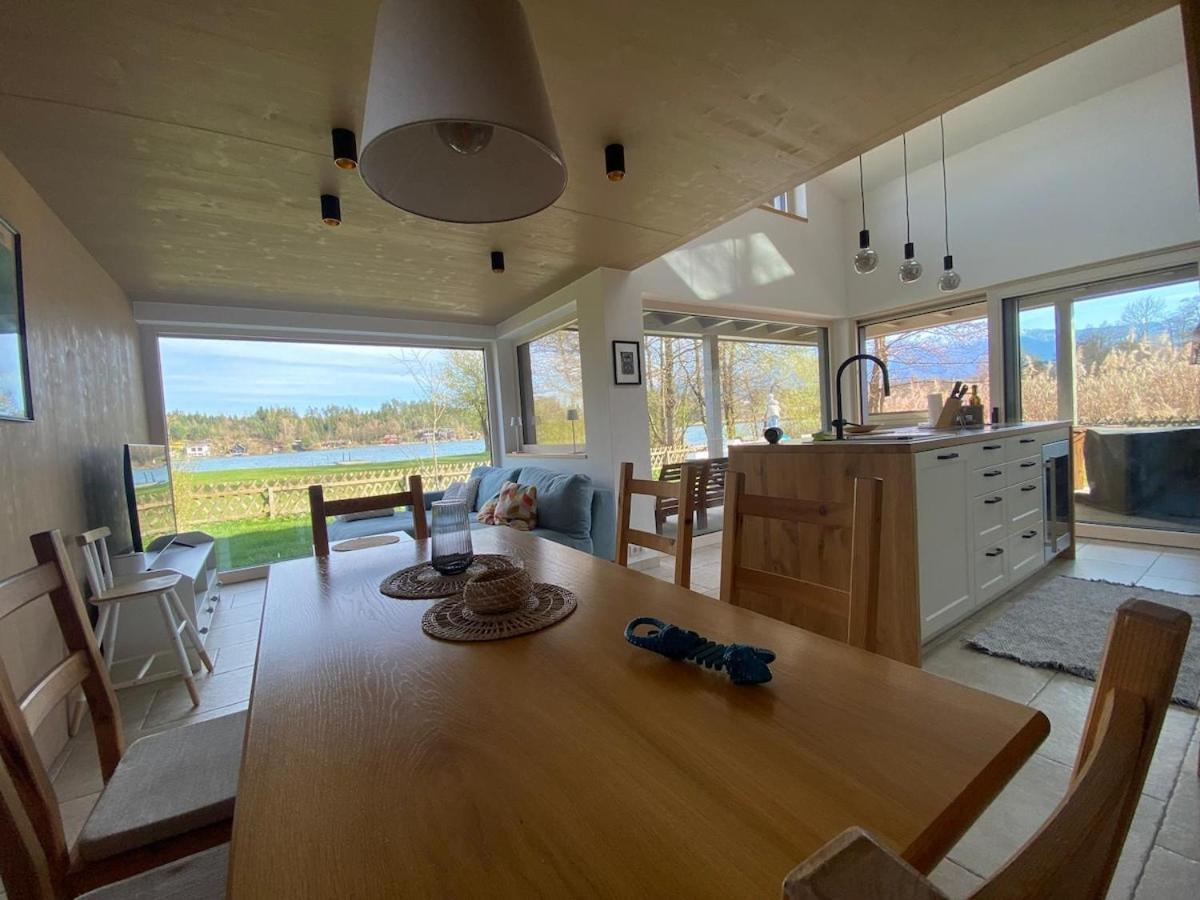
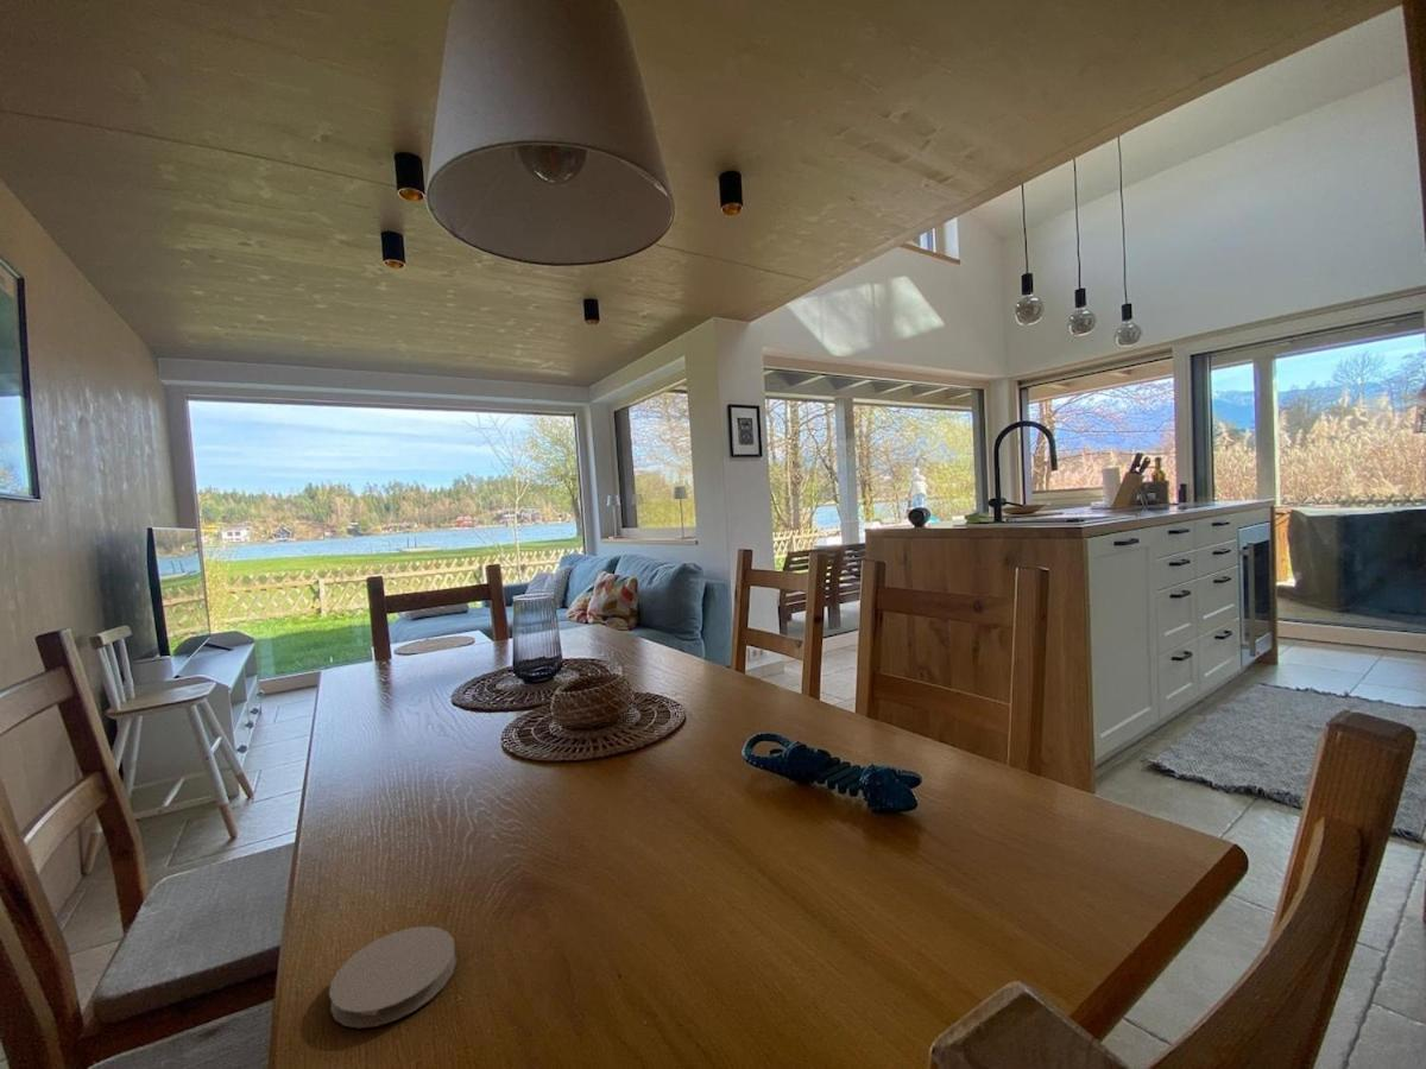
+ coaster [328,925,458,1029]
